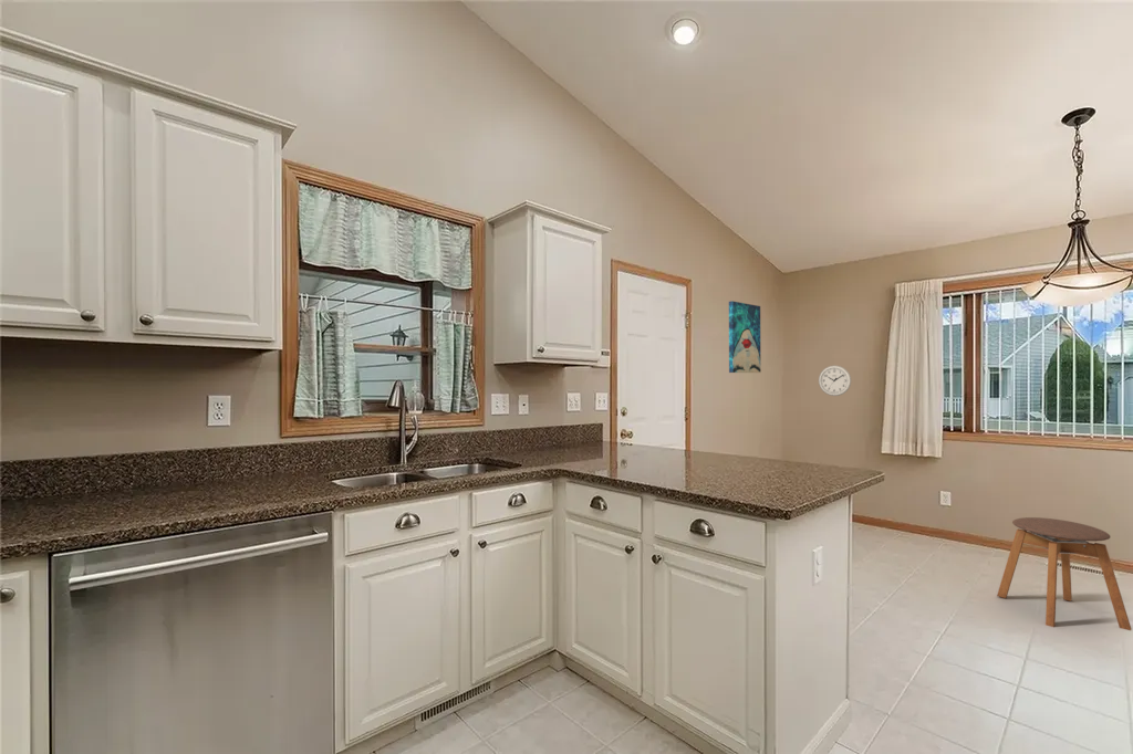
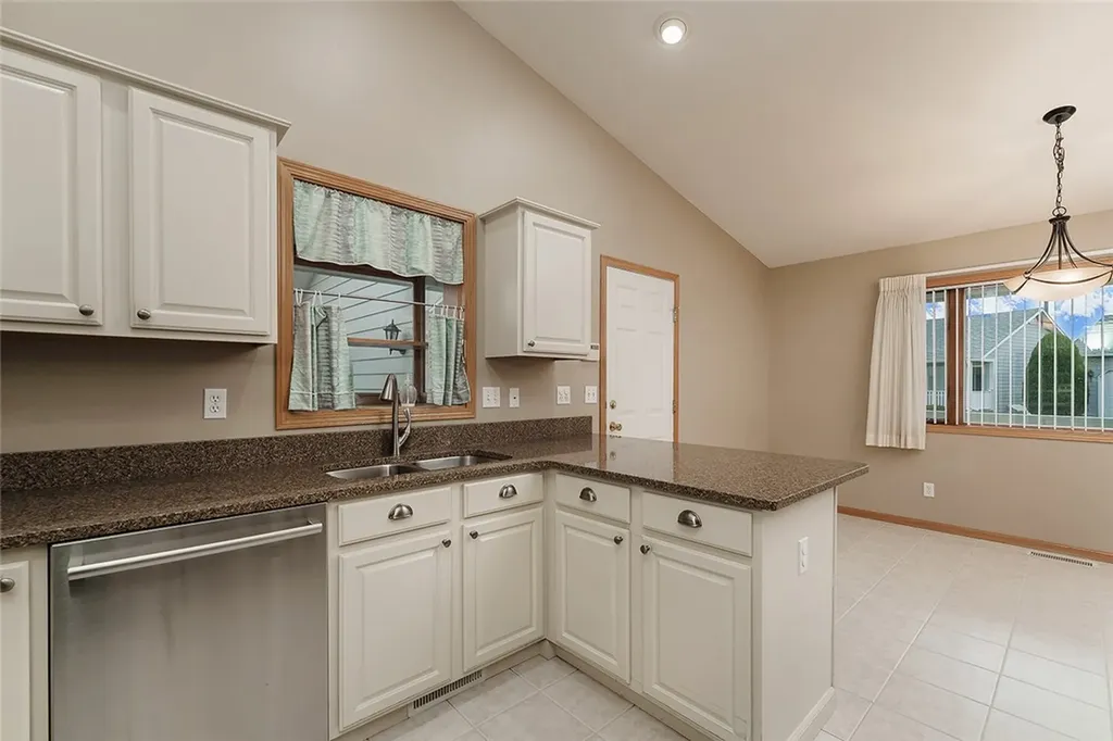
- stool [996,516,1132,631]
- wall art [728,300,762,374]
- wall clock [818,365,852,397]
